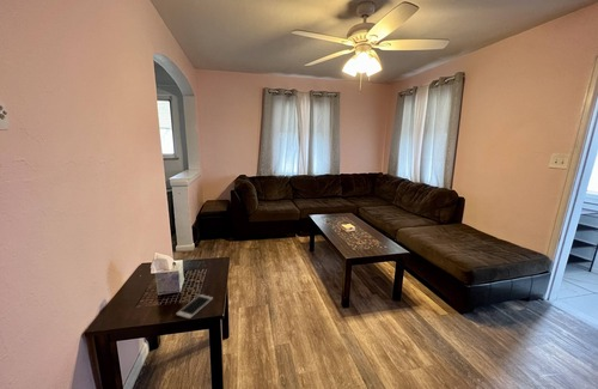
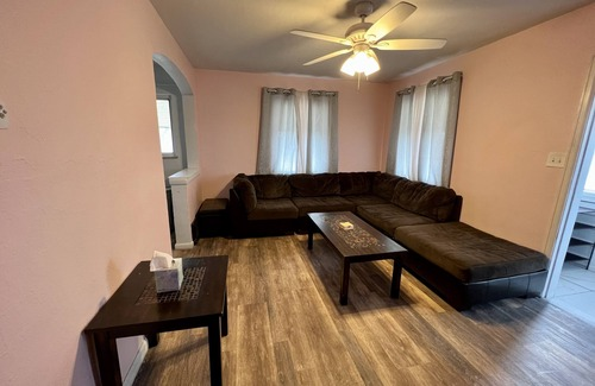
- cell phone [175,293,214,320]
